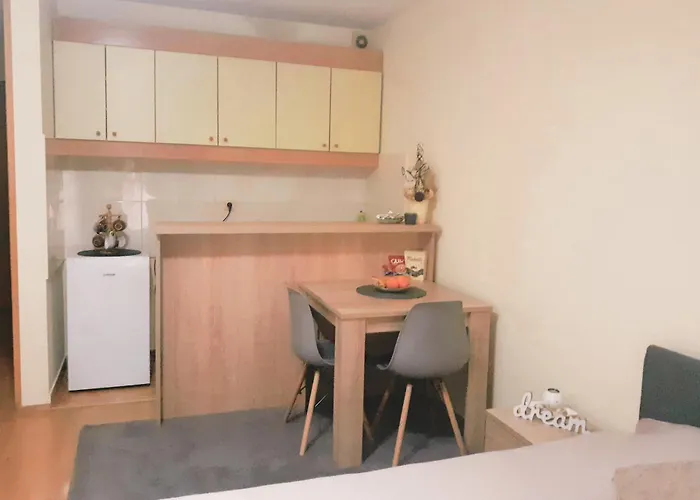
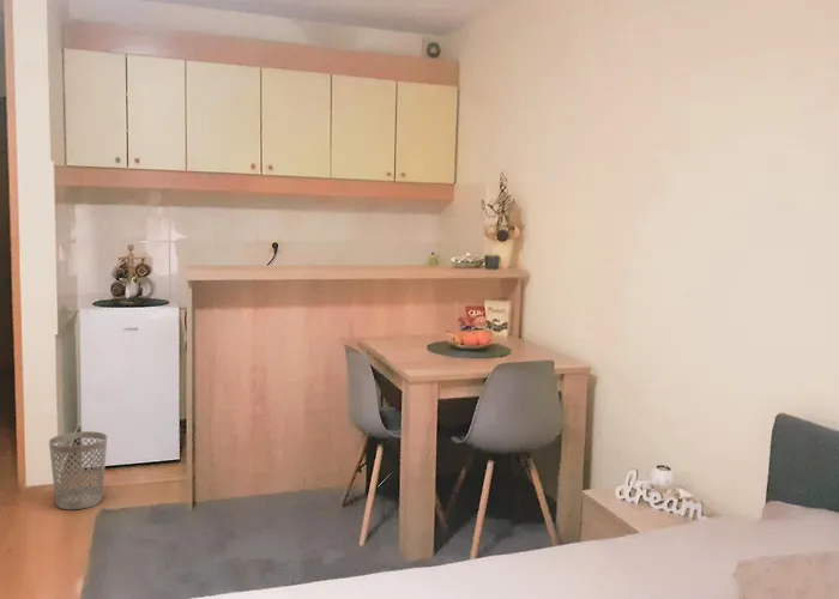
+ wastebasket [48,430,108,510]
